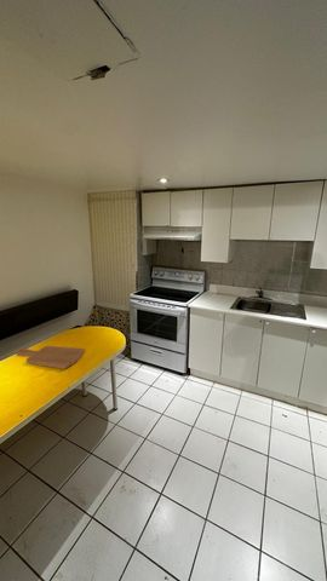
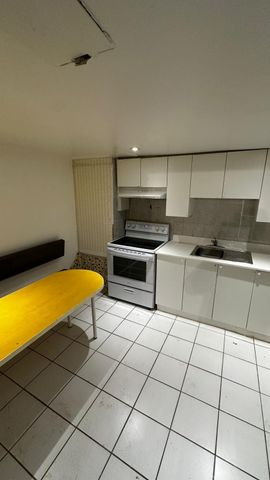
- cutting board [15,345,85,370]
